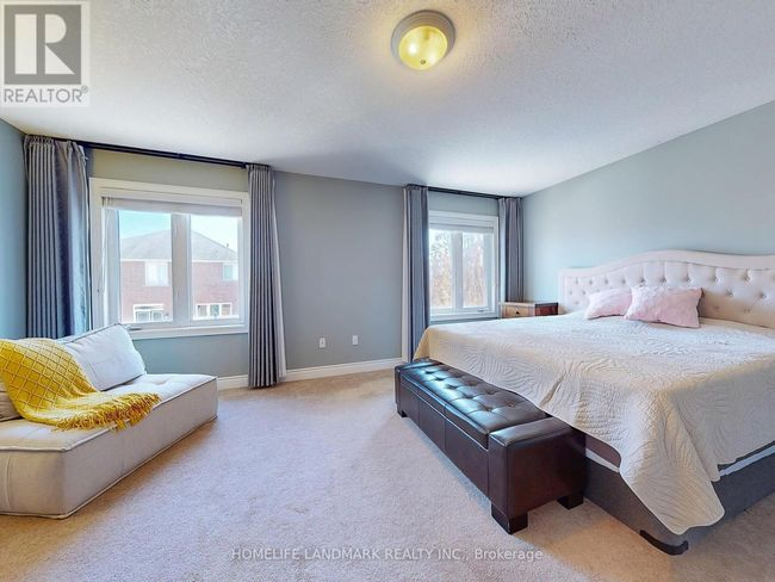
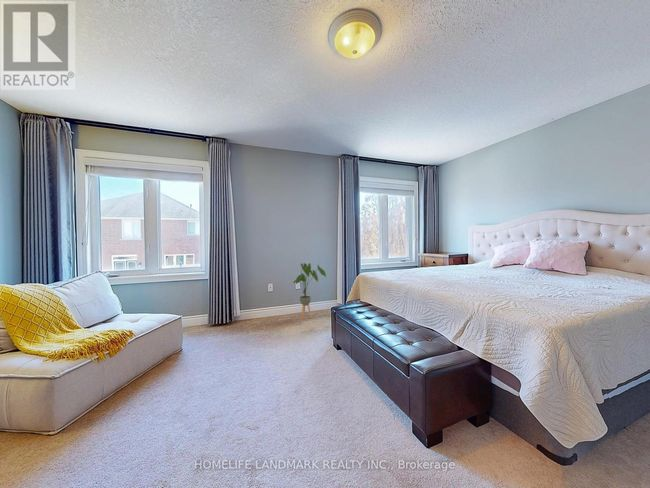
+ house plant [293,262,327,320]
